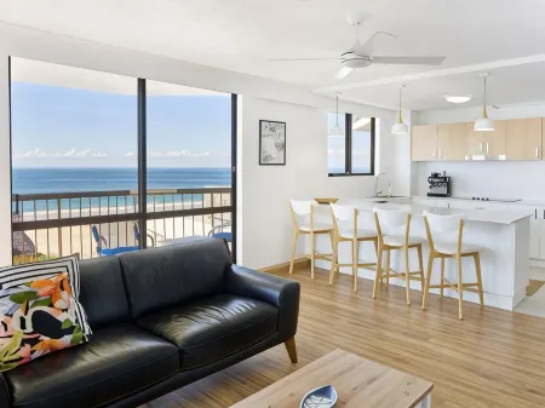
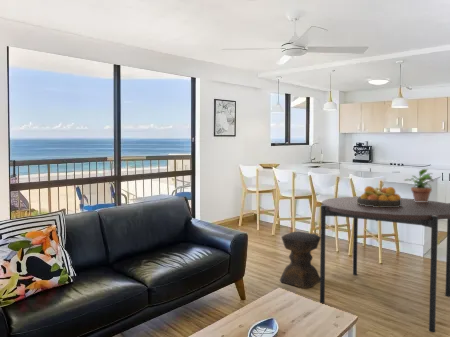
+ potted plant [403,168,434,202]
+ fruit bowl [357,185,402,207]
+ dining table [319,195,450,334]
+ stool [279,231,321,289]
